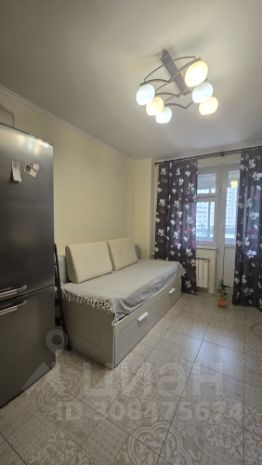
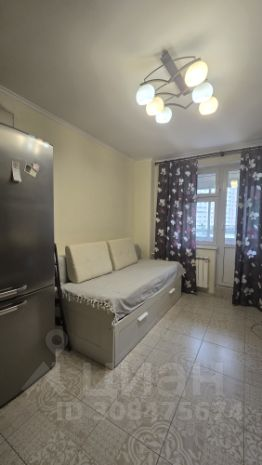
- potted plant [214,278,232,308]
